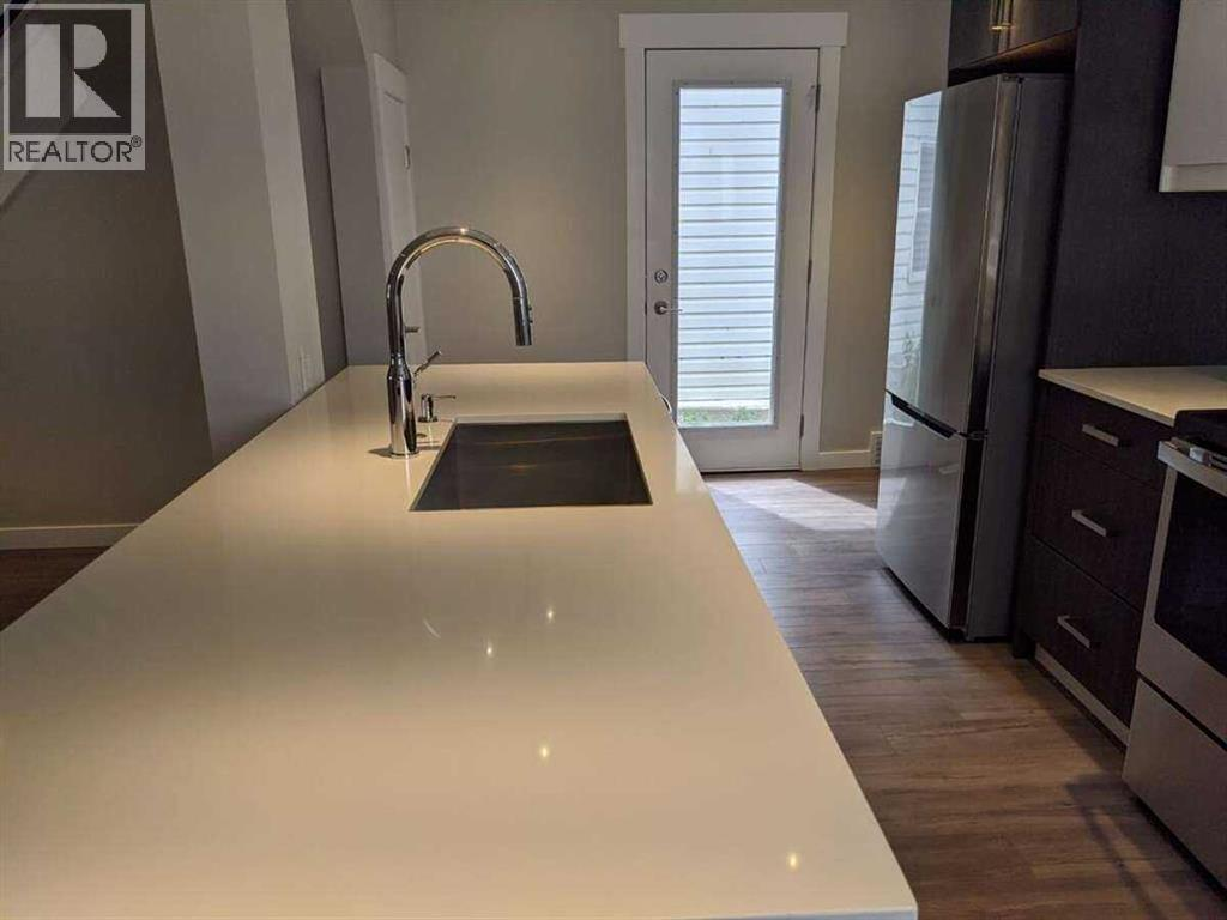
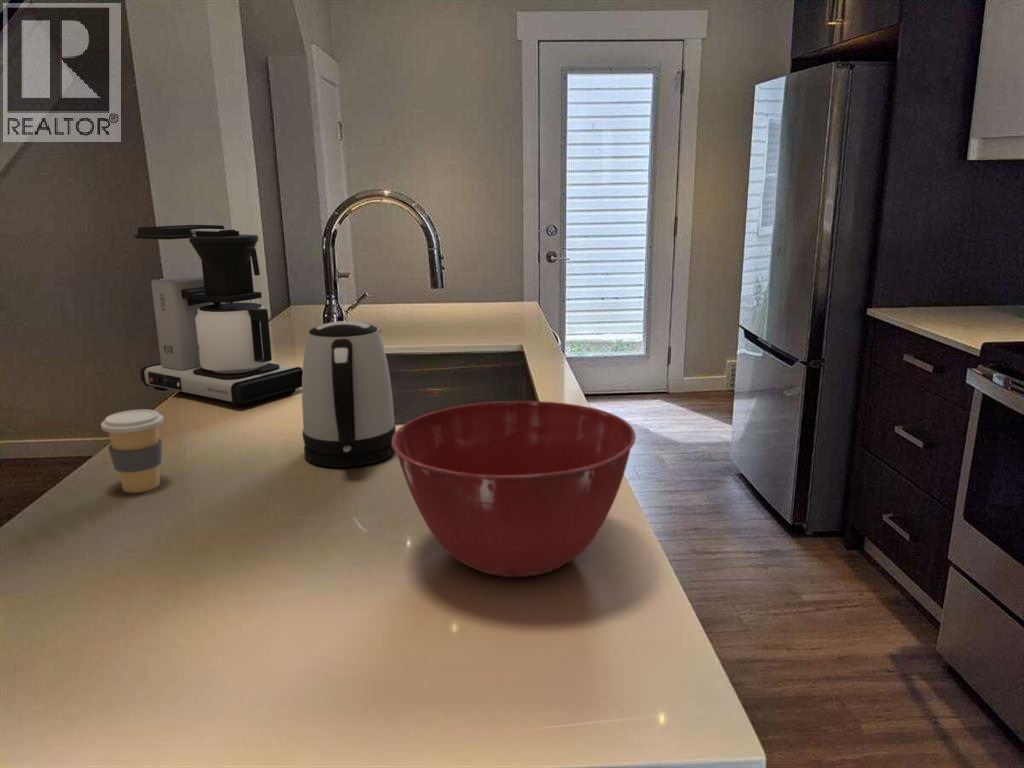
+ coffee maker [133,224,303,408]
+ mixing bowl [392,400,637,578]
+ kettle [301,320,397,468]
+ coffee cup [100,409,164,494]
